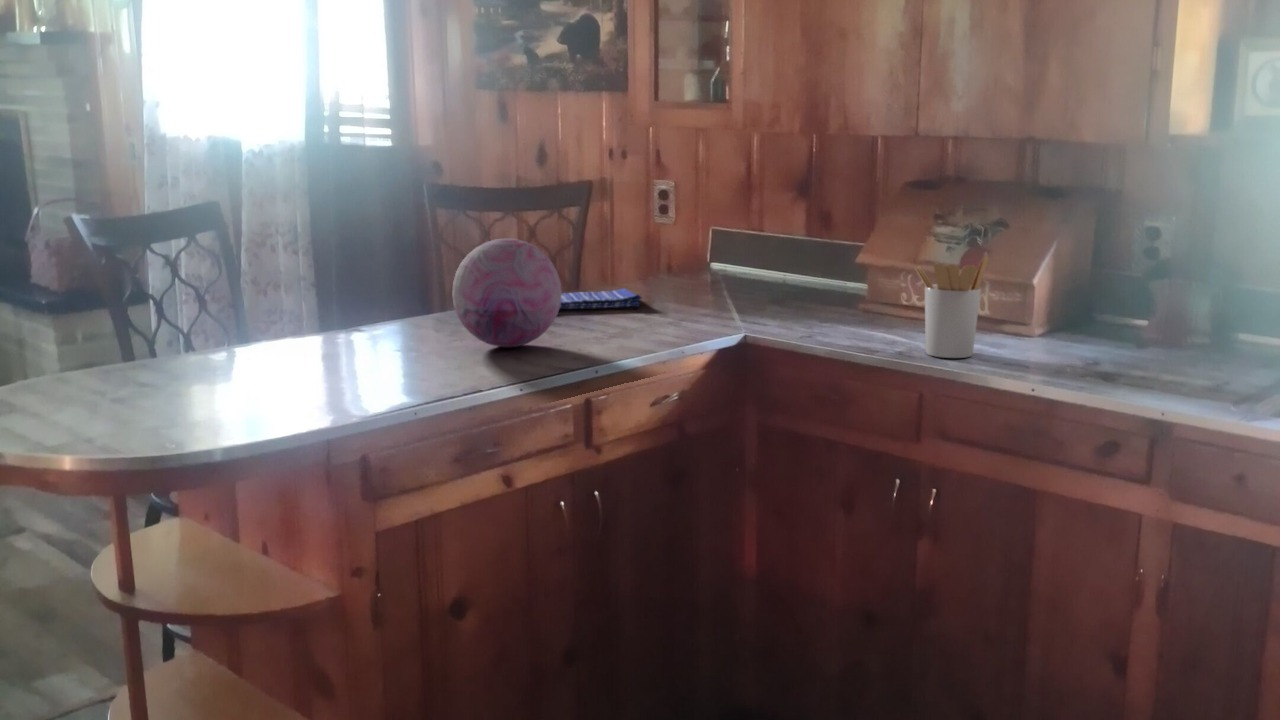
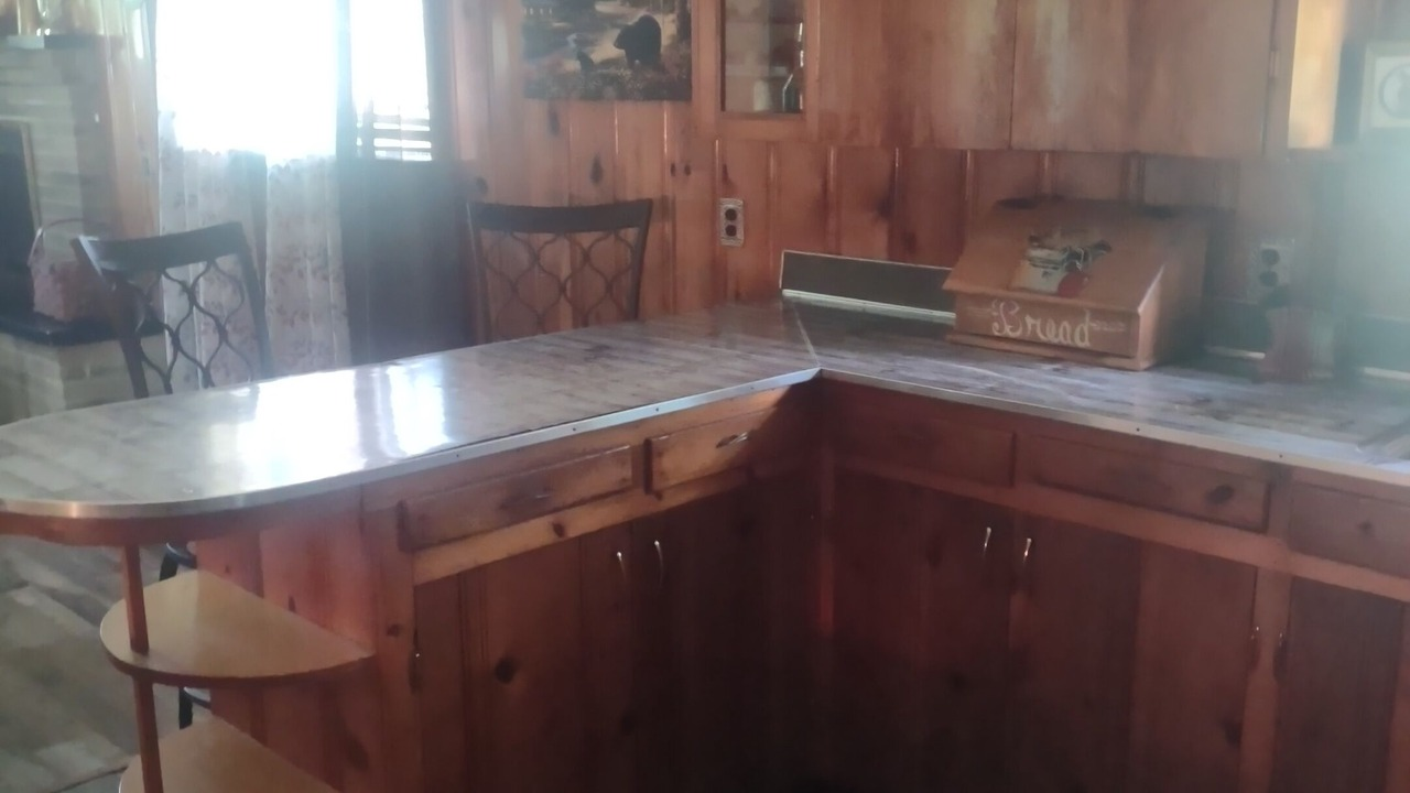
- utensil holder [914,254,989,359]
- decorative orb [451,237,563,348]
- dish towel [559,288,643,310]
